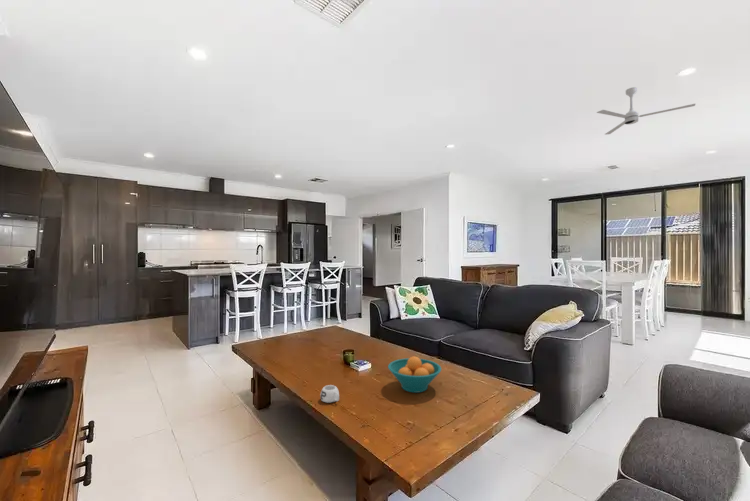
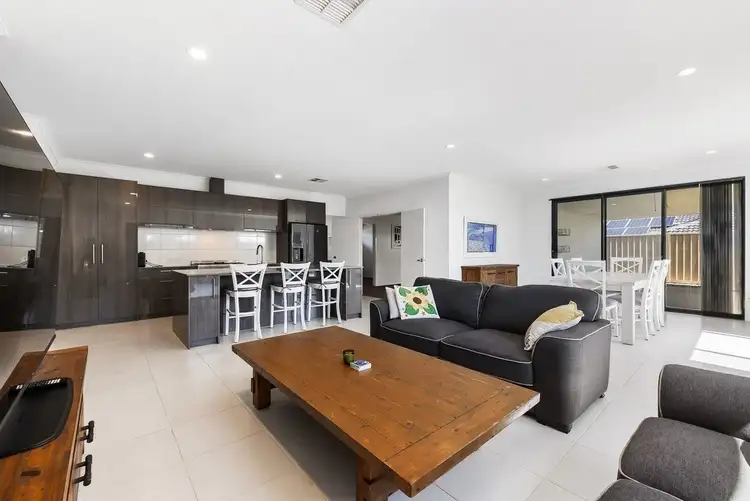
- fruit bowl [387,355,442,394]
- ceiling fan [596,86,696,136]
- mug [319,384,340,404]
